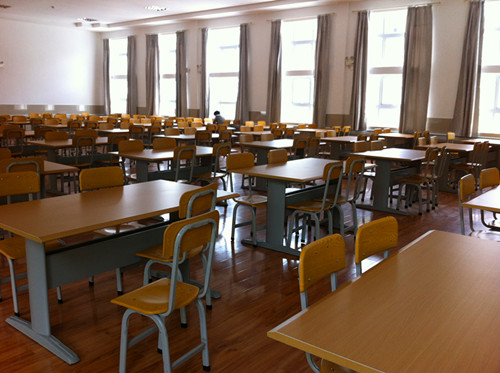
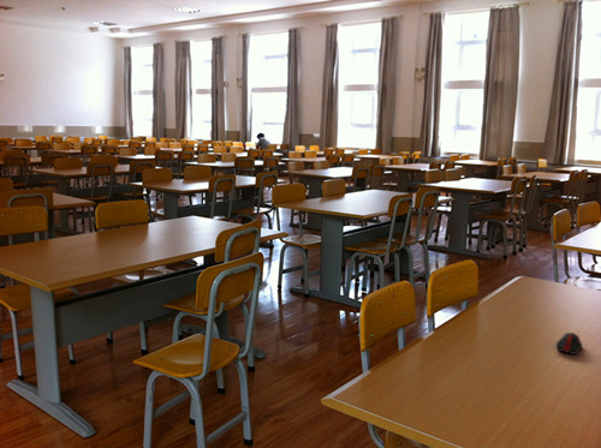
+ computer mouse [555,331,584,356]
